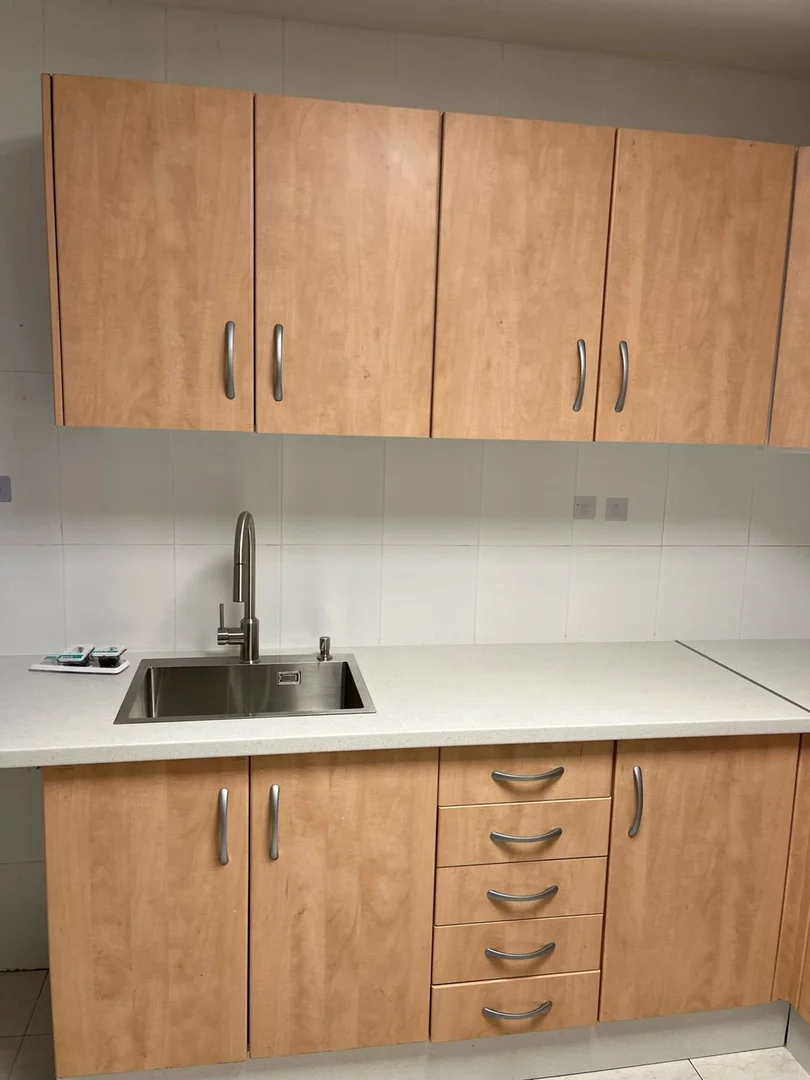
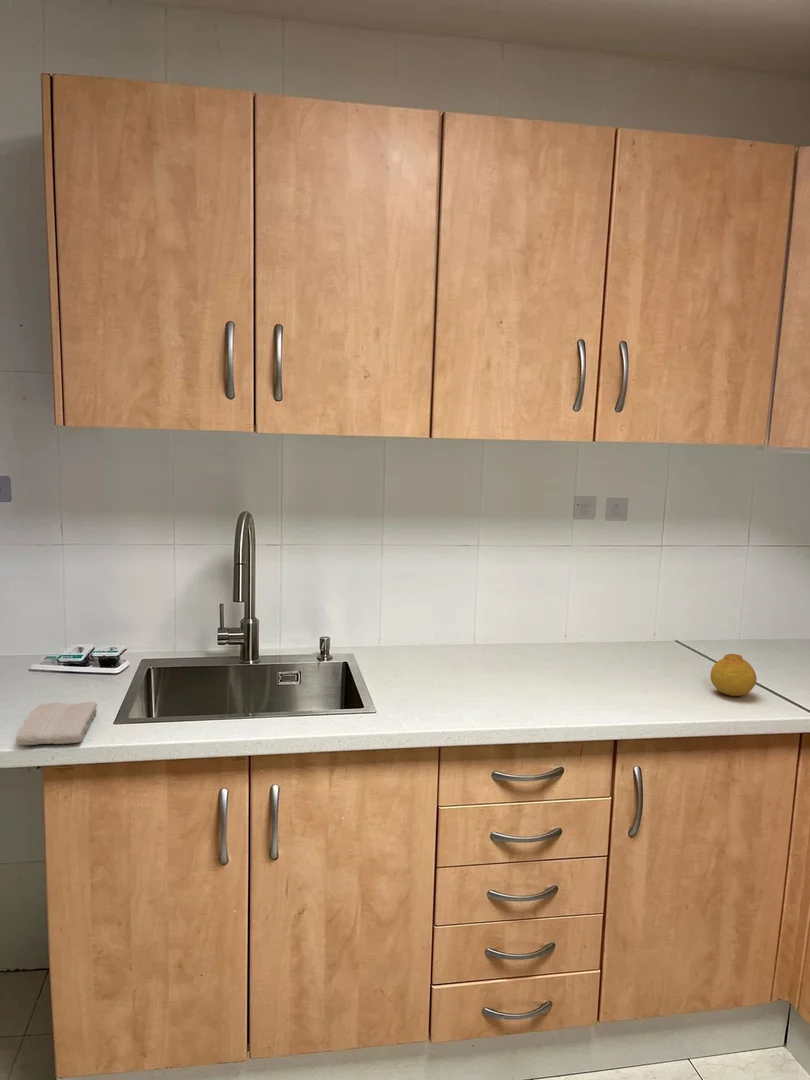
+ washcloth [15,701,98,746]
+ fruit [709,653,758,697]
